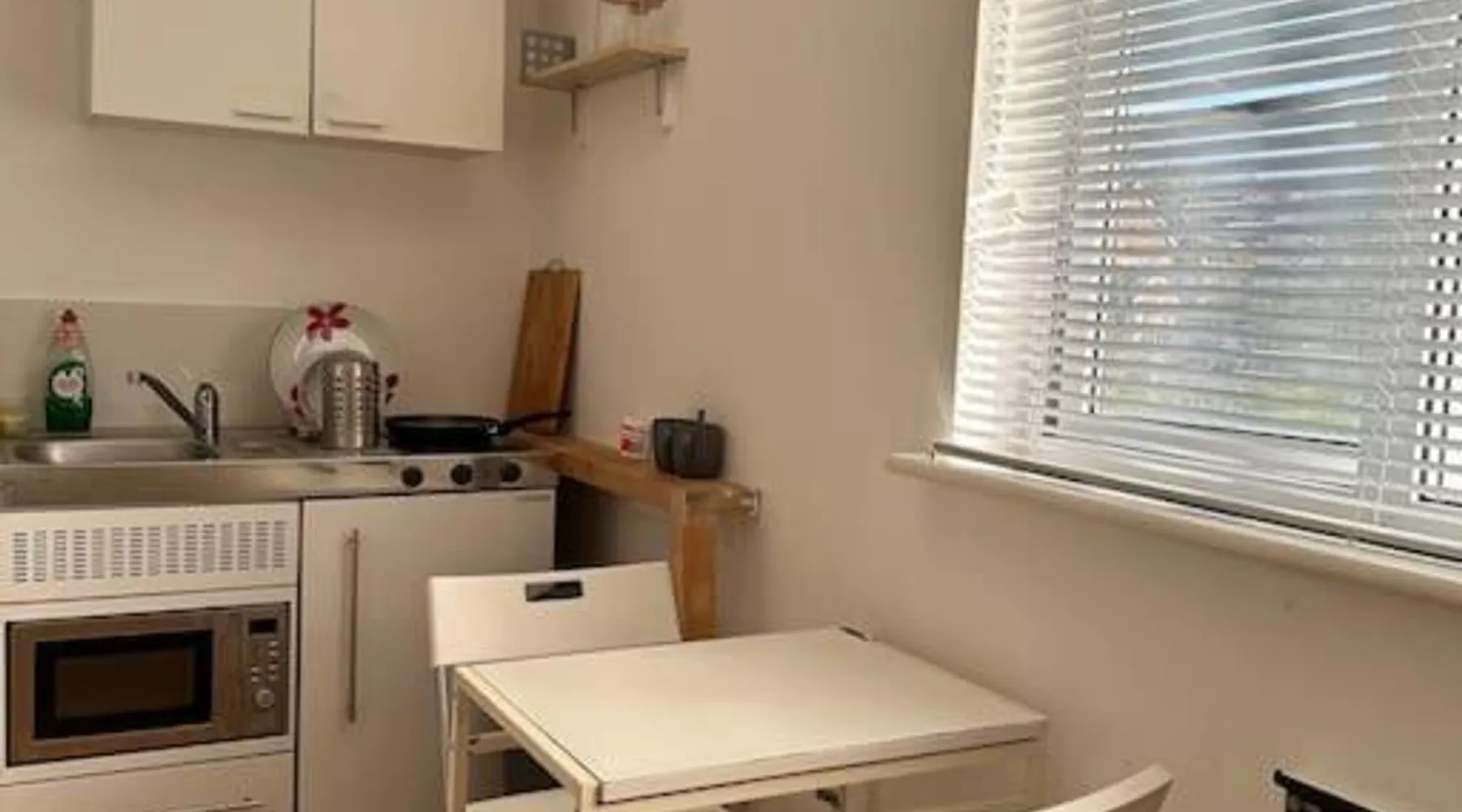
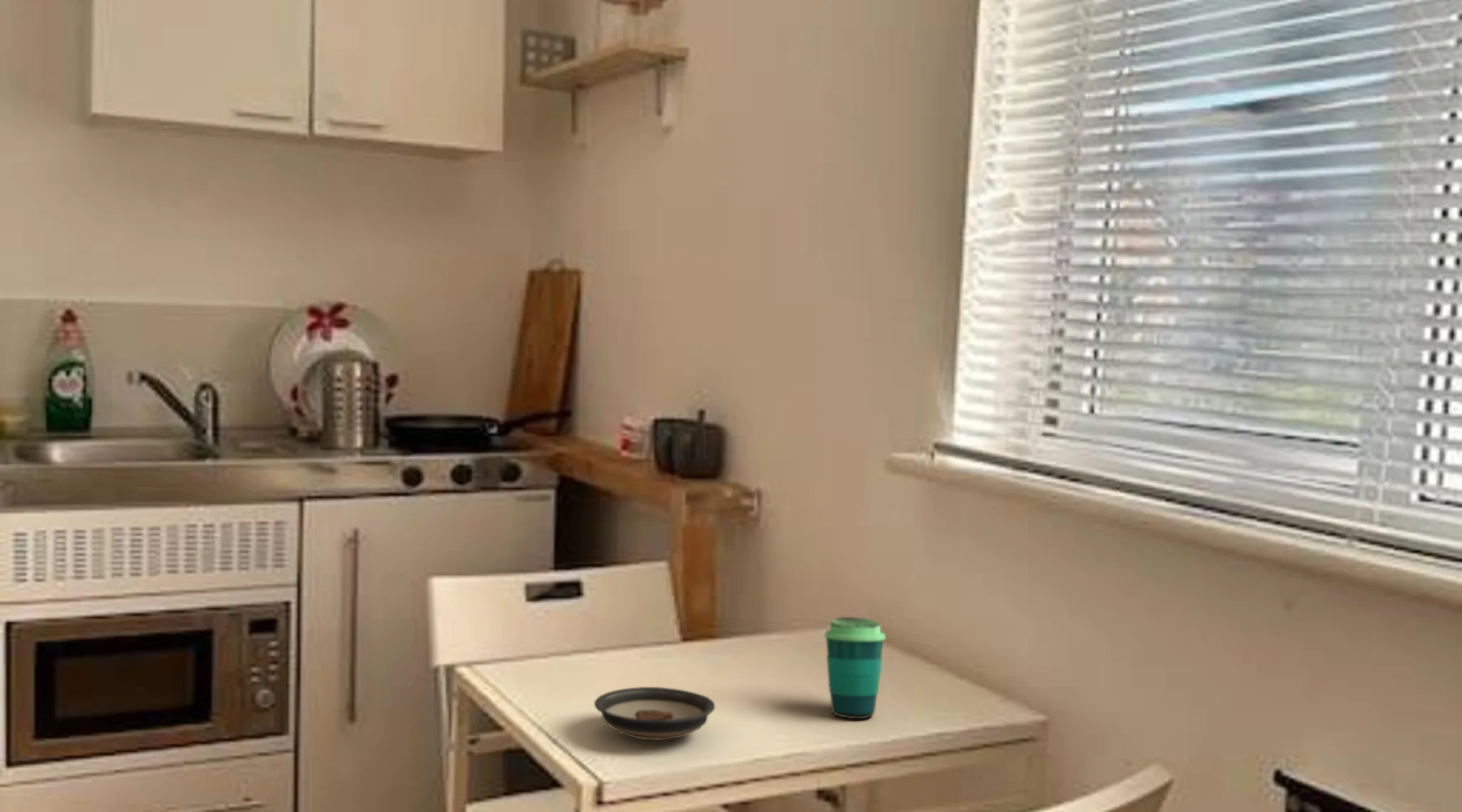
+ saucer [594,686,716,741]
+ cup [824,616,886,719]
